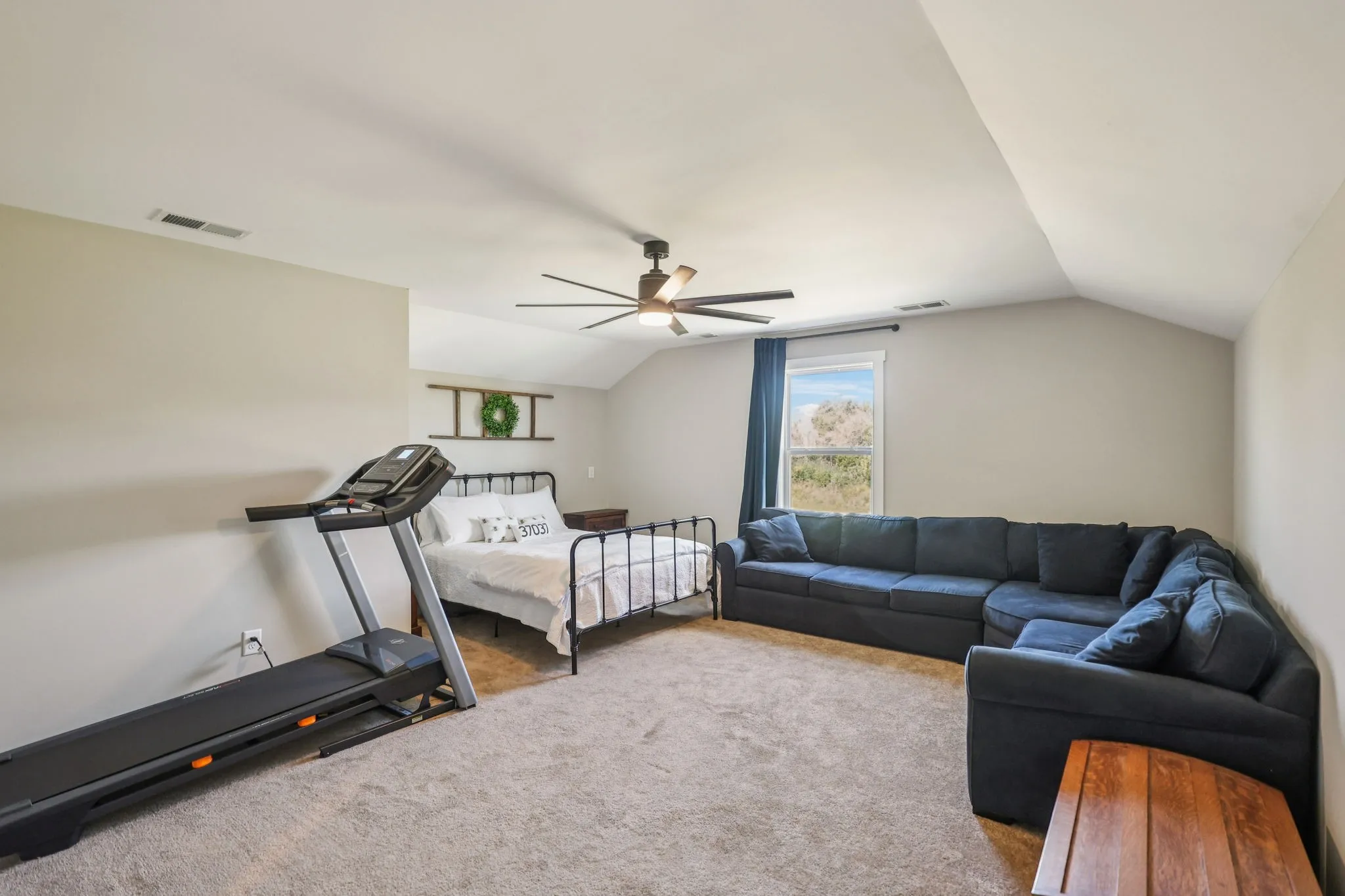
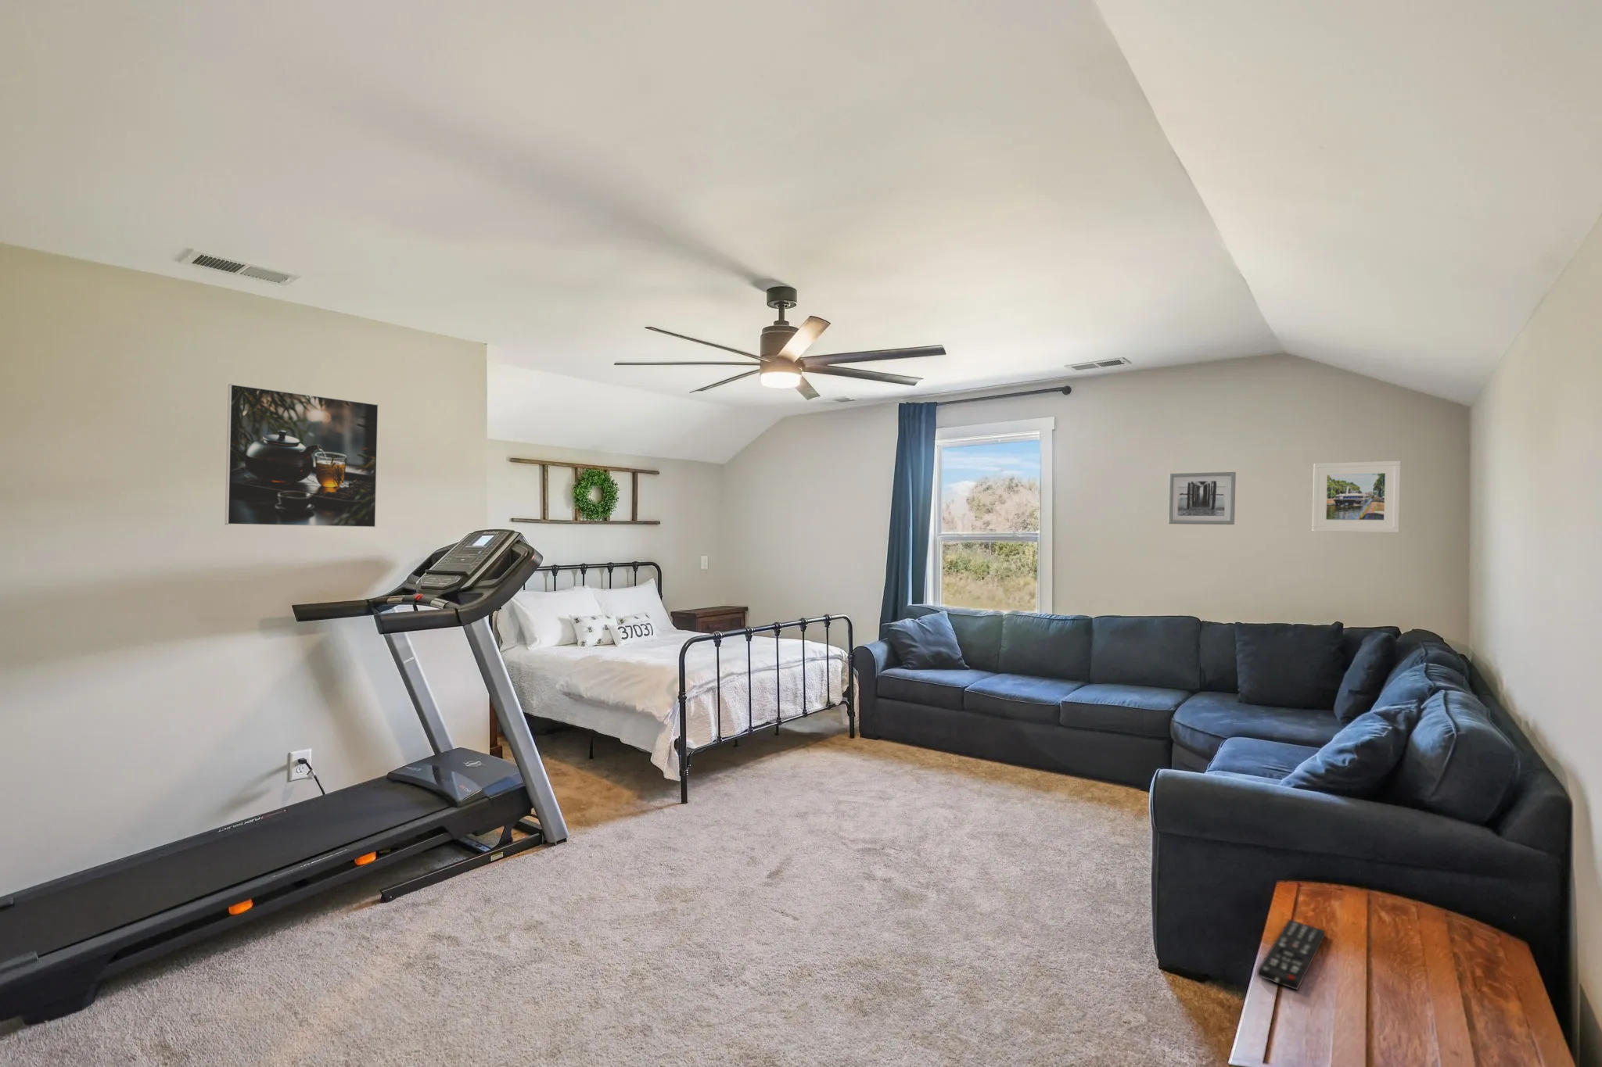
+ remote control [1257,918,1326,992]
+ wall art [1167,472,1236,525]
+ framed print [224,383,380,529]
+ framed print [1311,461,1401,534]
